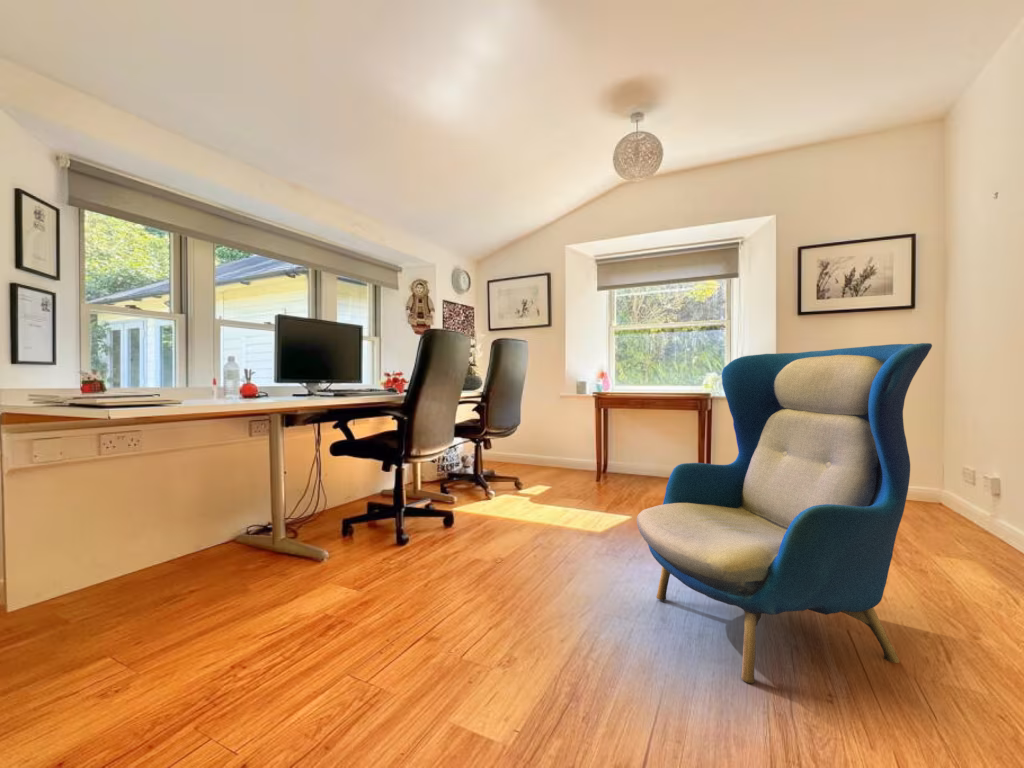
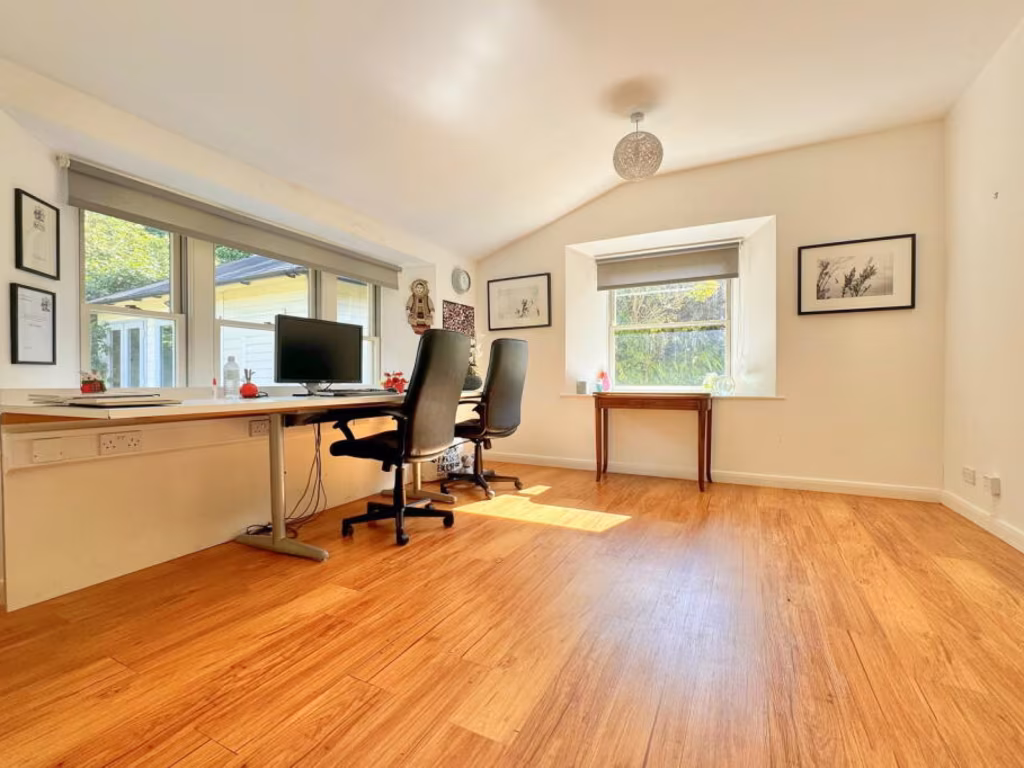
- armchair [636,342,933,684]
